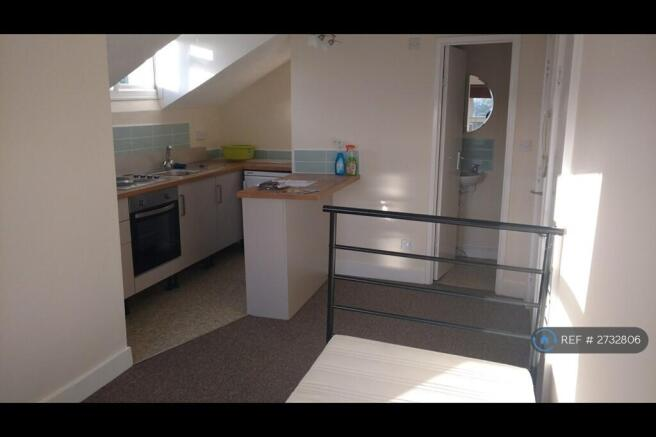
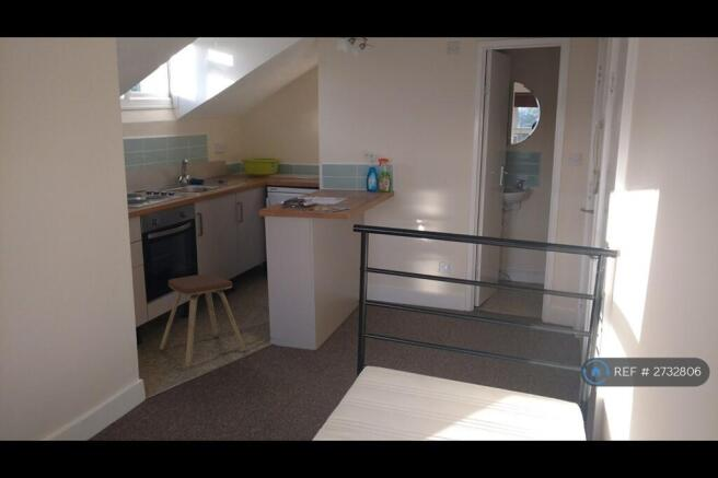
+ music stool [159,272,247,369]
